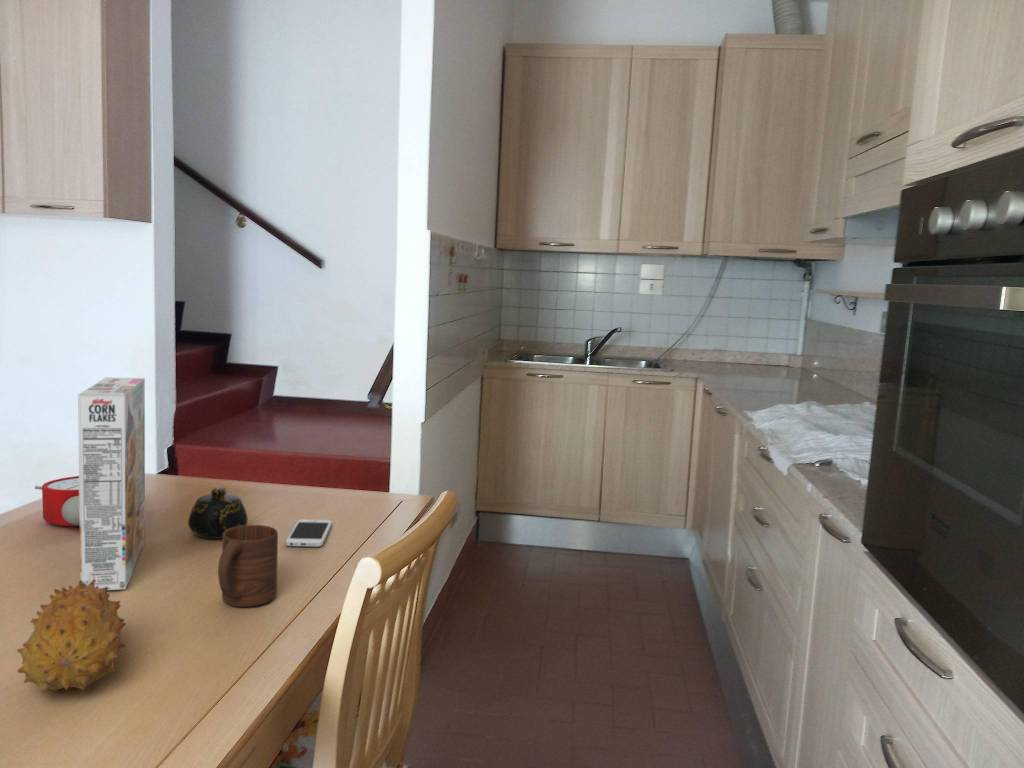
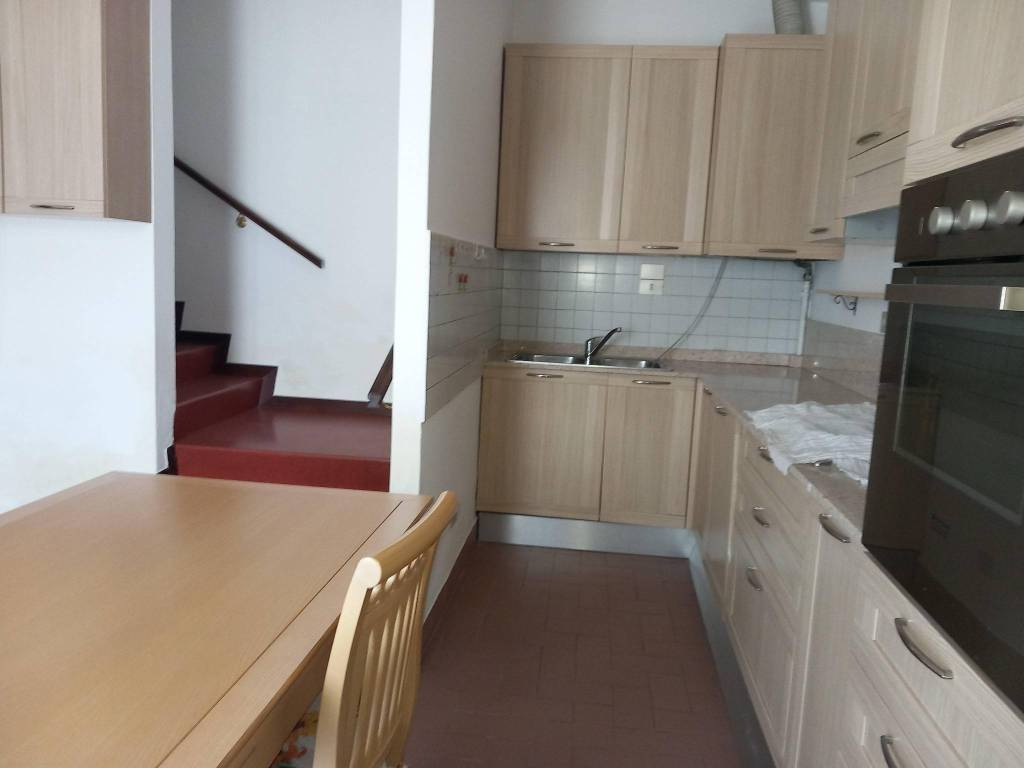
- alarm clock [34,475,80,527]
- cereal box [77,376,146,591]
- smartphone [285,518,333,548]
- teapot [187,487,249,540]
- fruit [16,580,128,694]
- cup [217,524,279,608]
